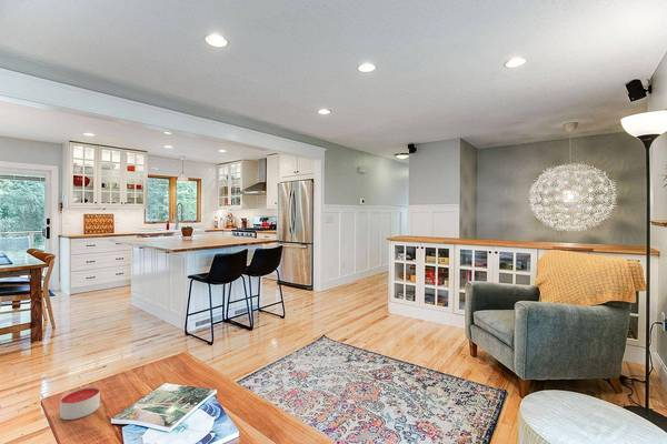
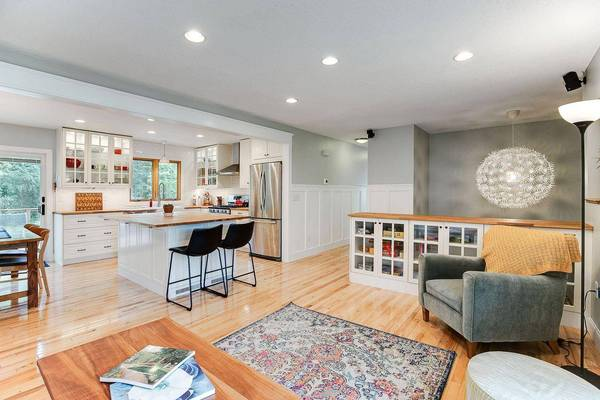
- candle [59,386,101,421]
